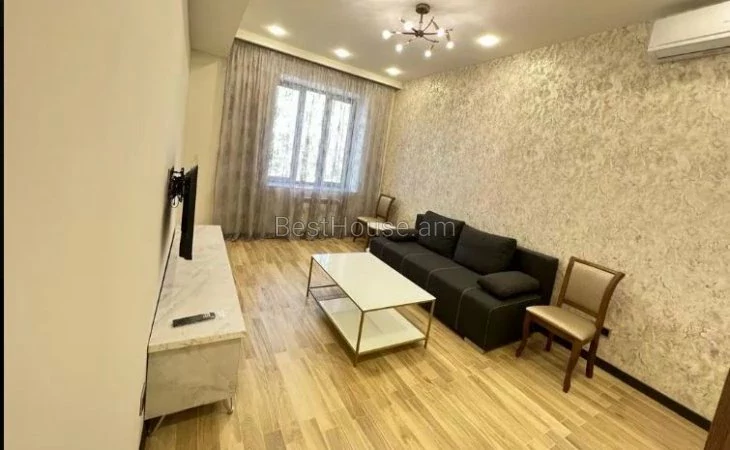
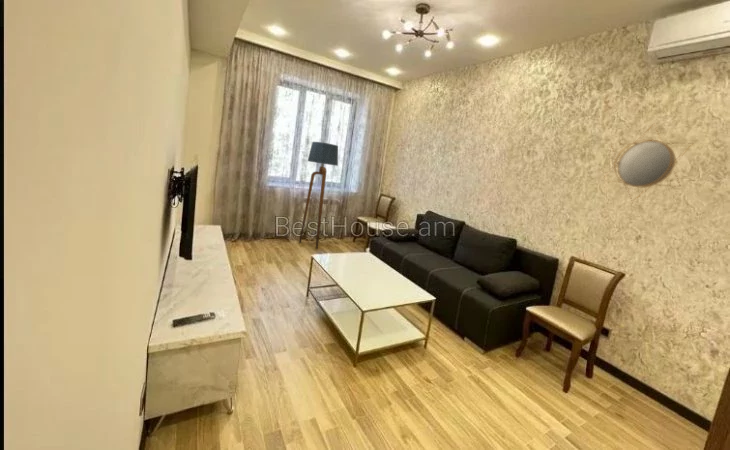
+ floor lamp [298,141,339,250]
+ home mirror [601,123,694,203]
